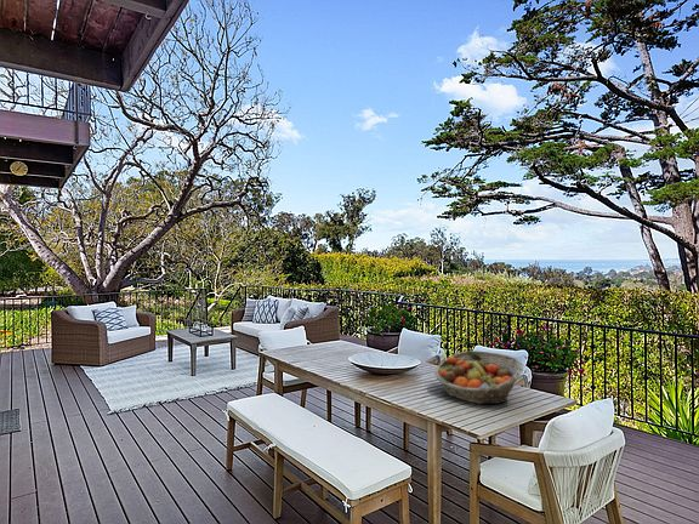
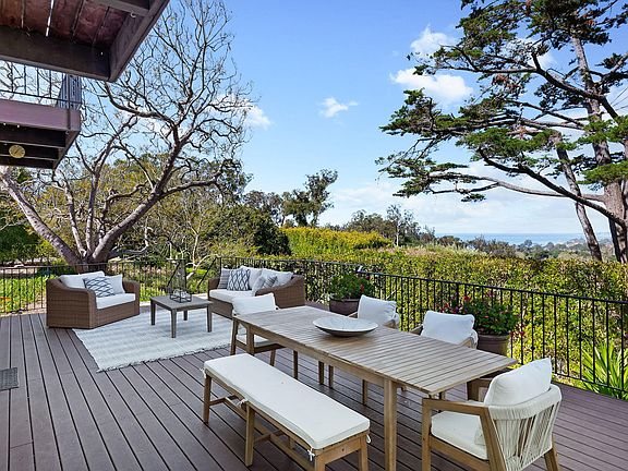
- fruit basket [433,349,524,405]
